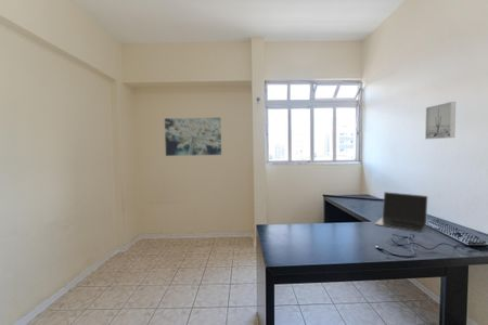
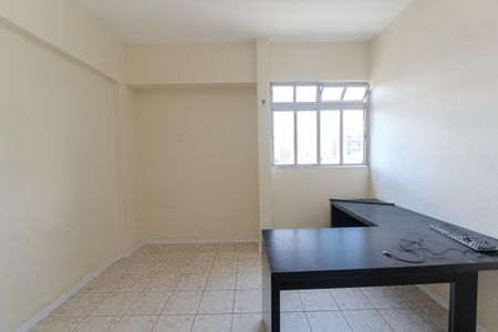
- wall art [424,101,457,140]
- wall art [164,117,222,157]
- laptop [373,191,428,233]
